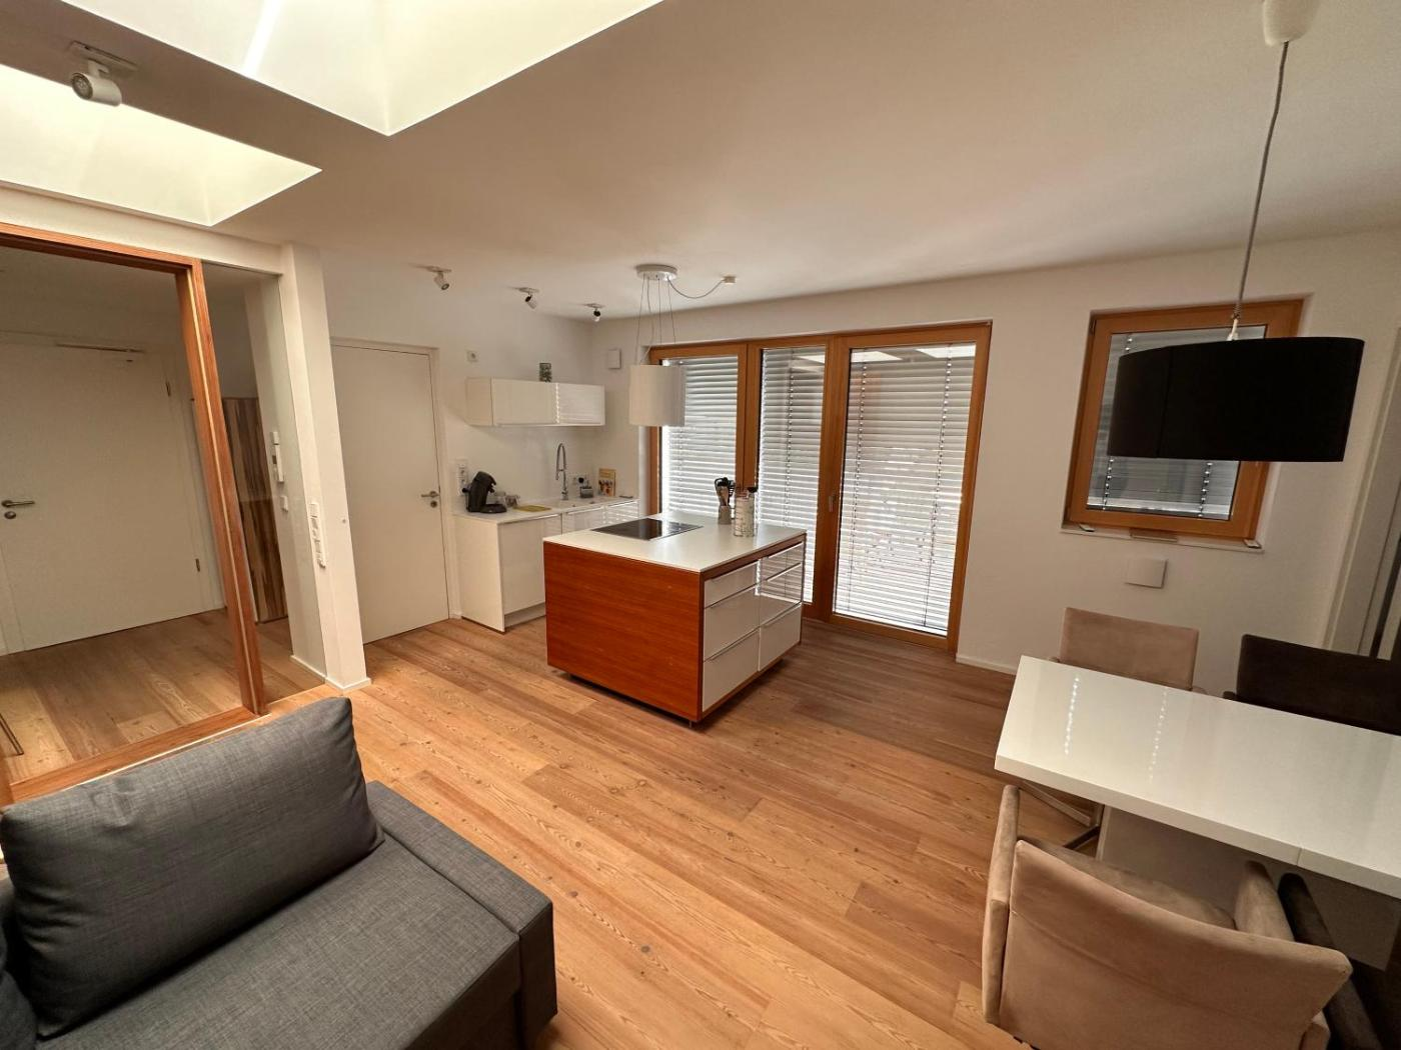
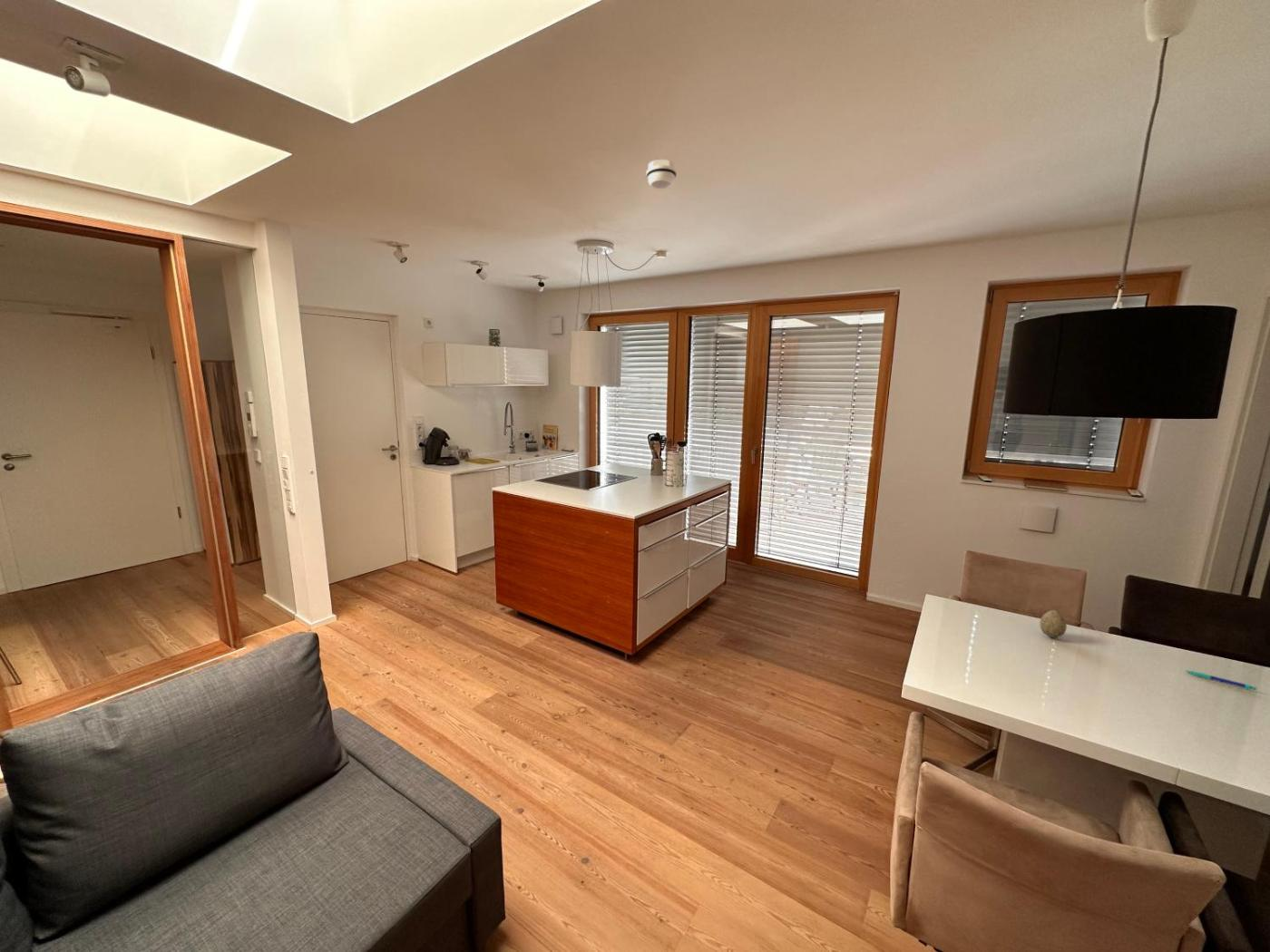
+ pen [1183,669,1257,691]
+ smoke detector [645,159,678,189]
+ decorative egg [1039,609,1068,638]
